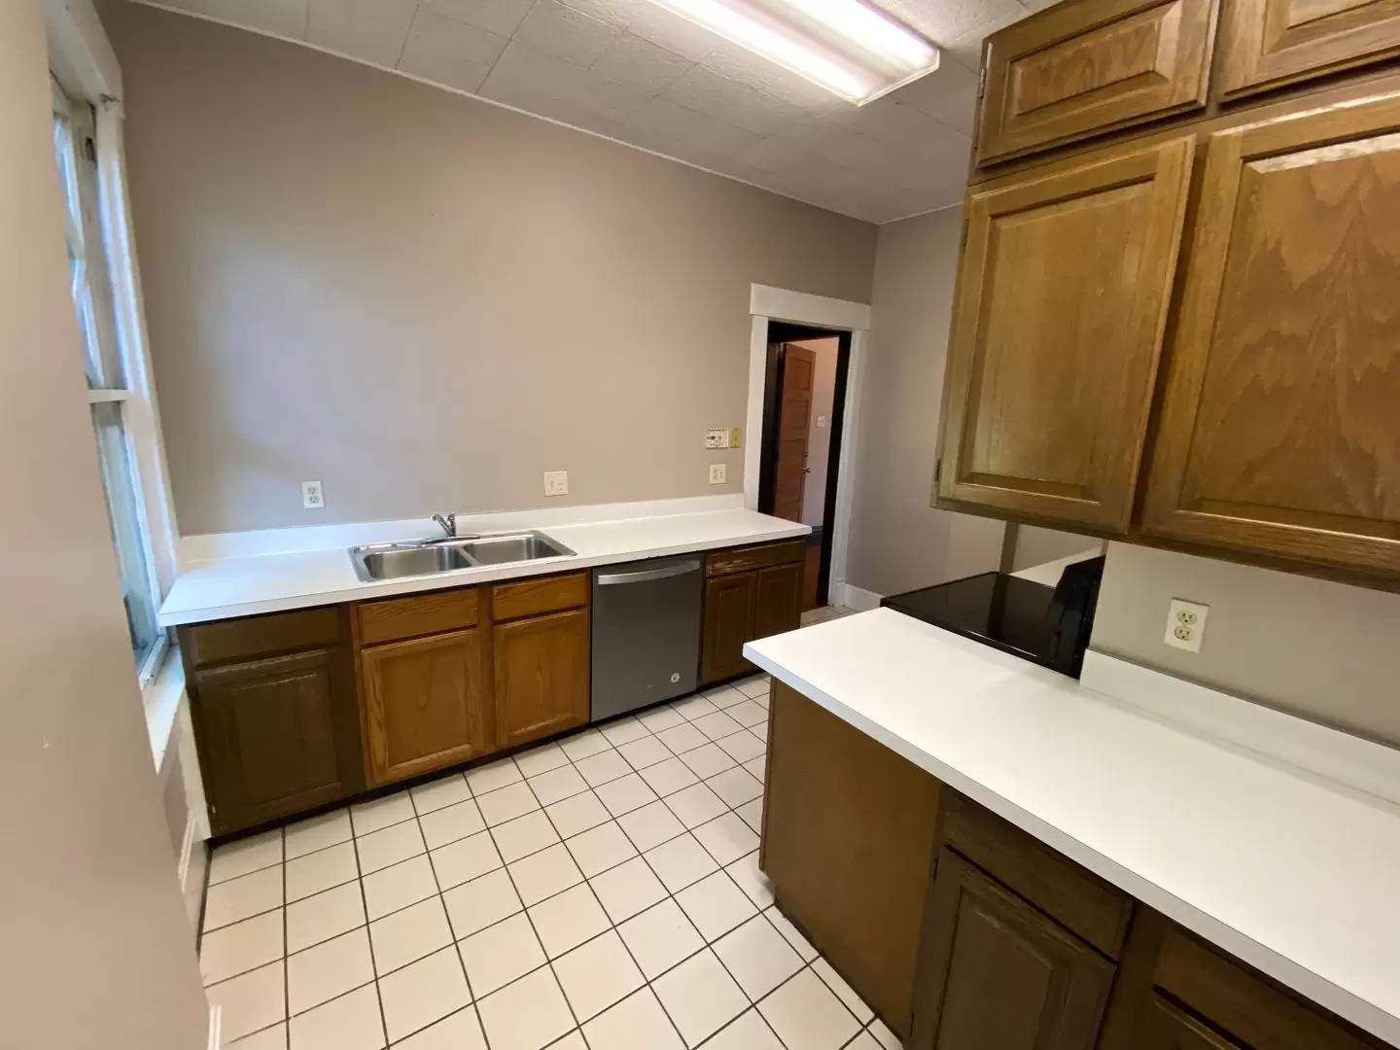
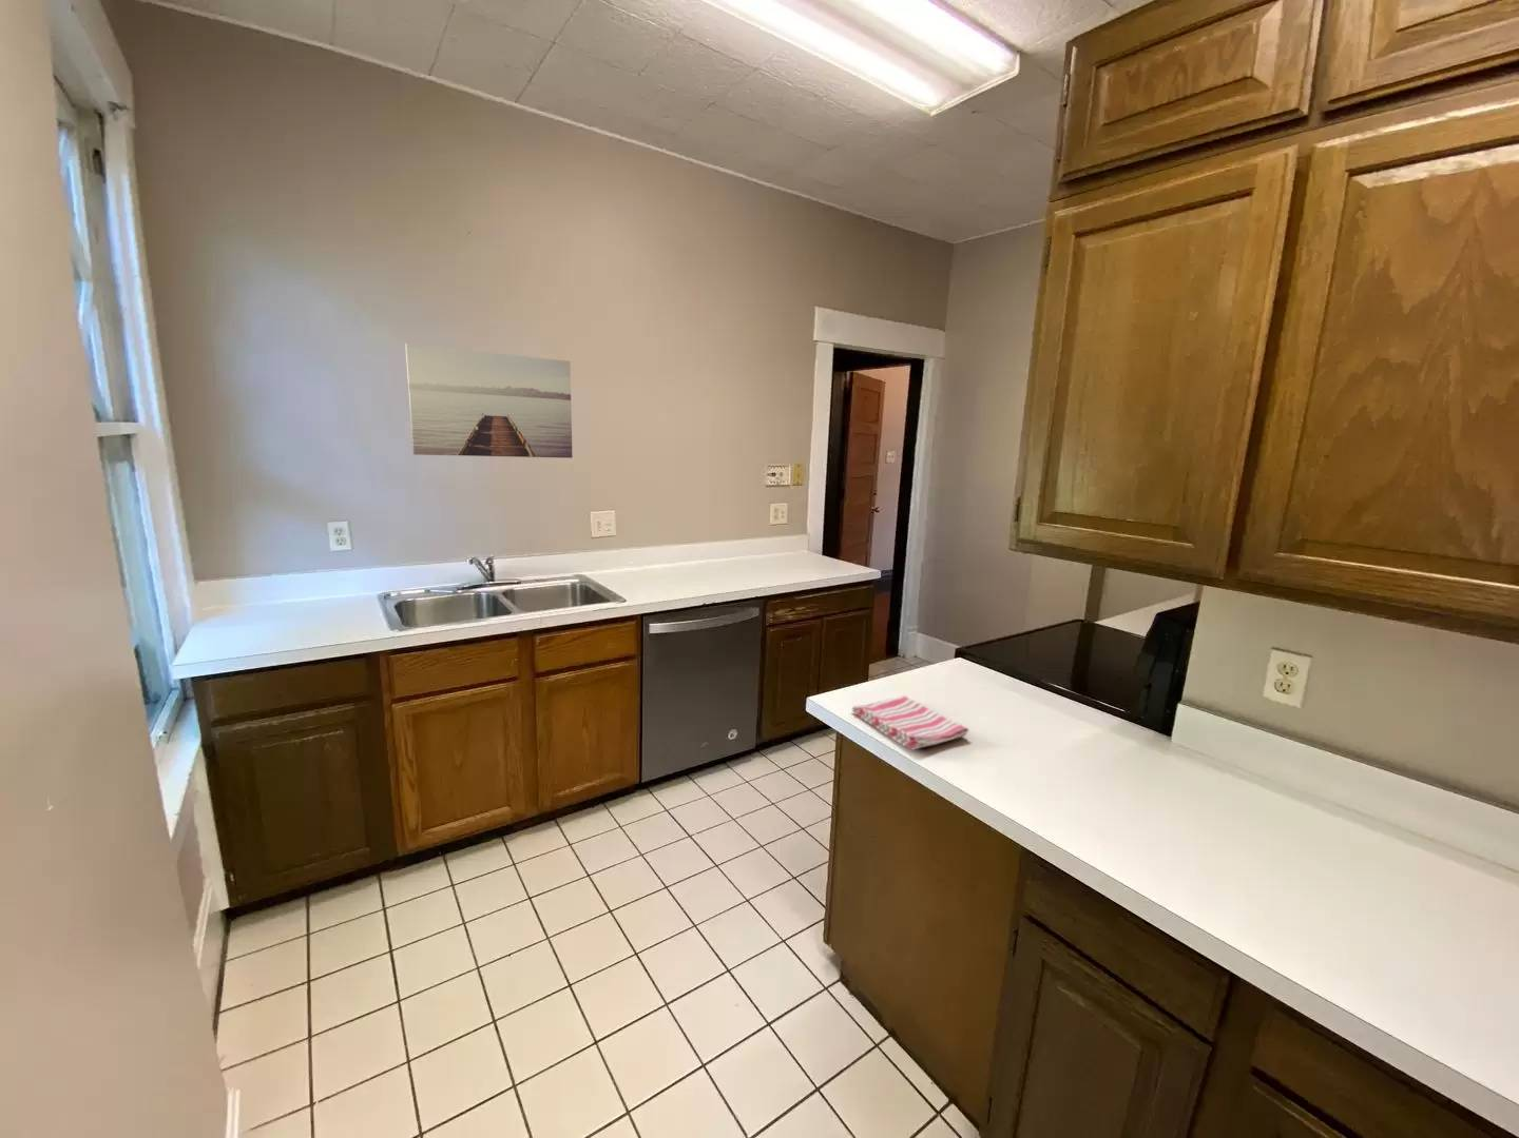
+ wall art [404,342,574,459]
+ dish towel [852,695,970,751]
